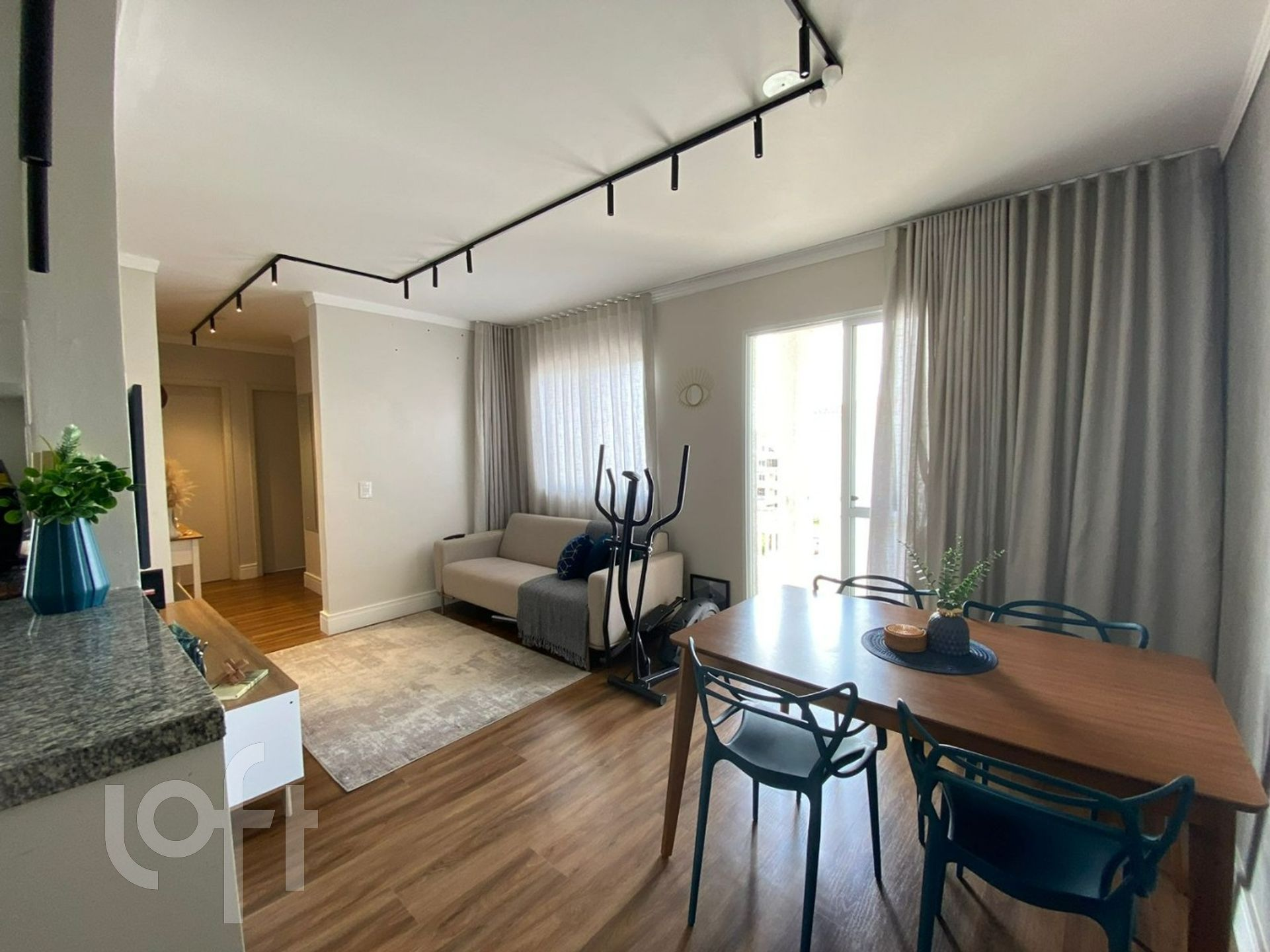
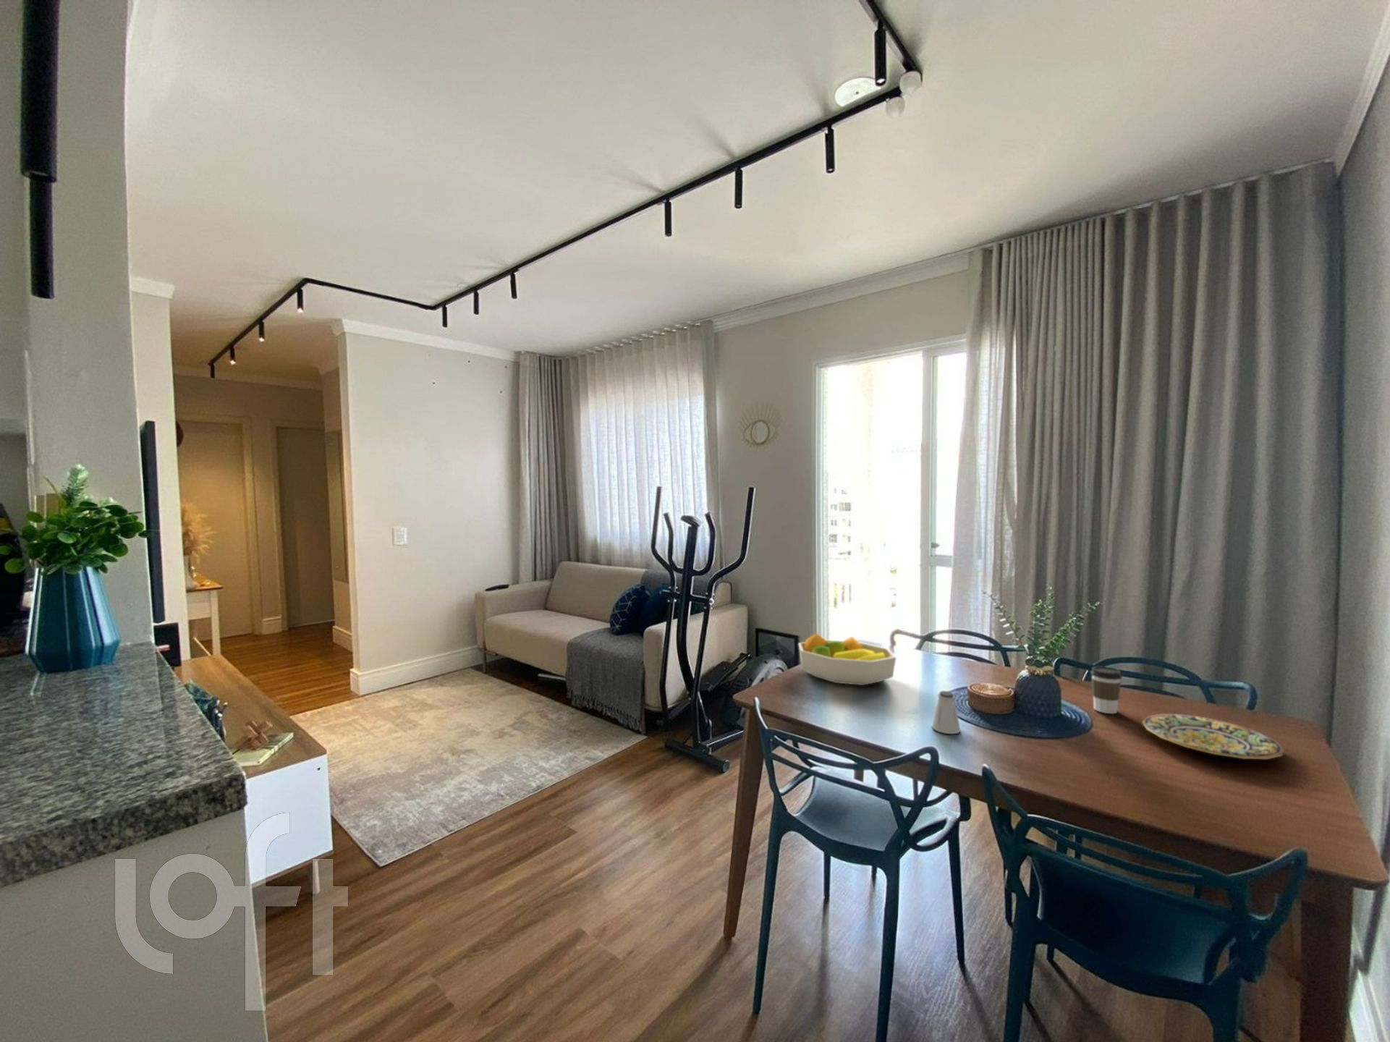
+ fruit bowl [798,633,897,686]
+ saltshaker [931,691,962,734]
+ coffee cup [1090,665,1123,715]
+ plate [1142,714,1285,760]
